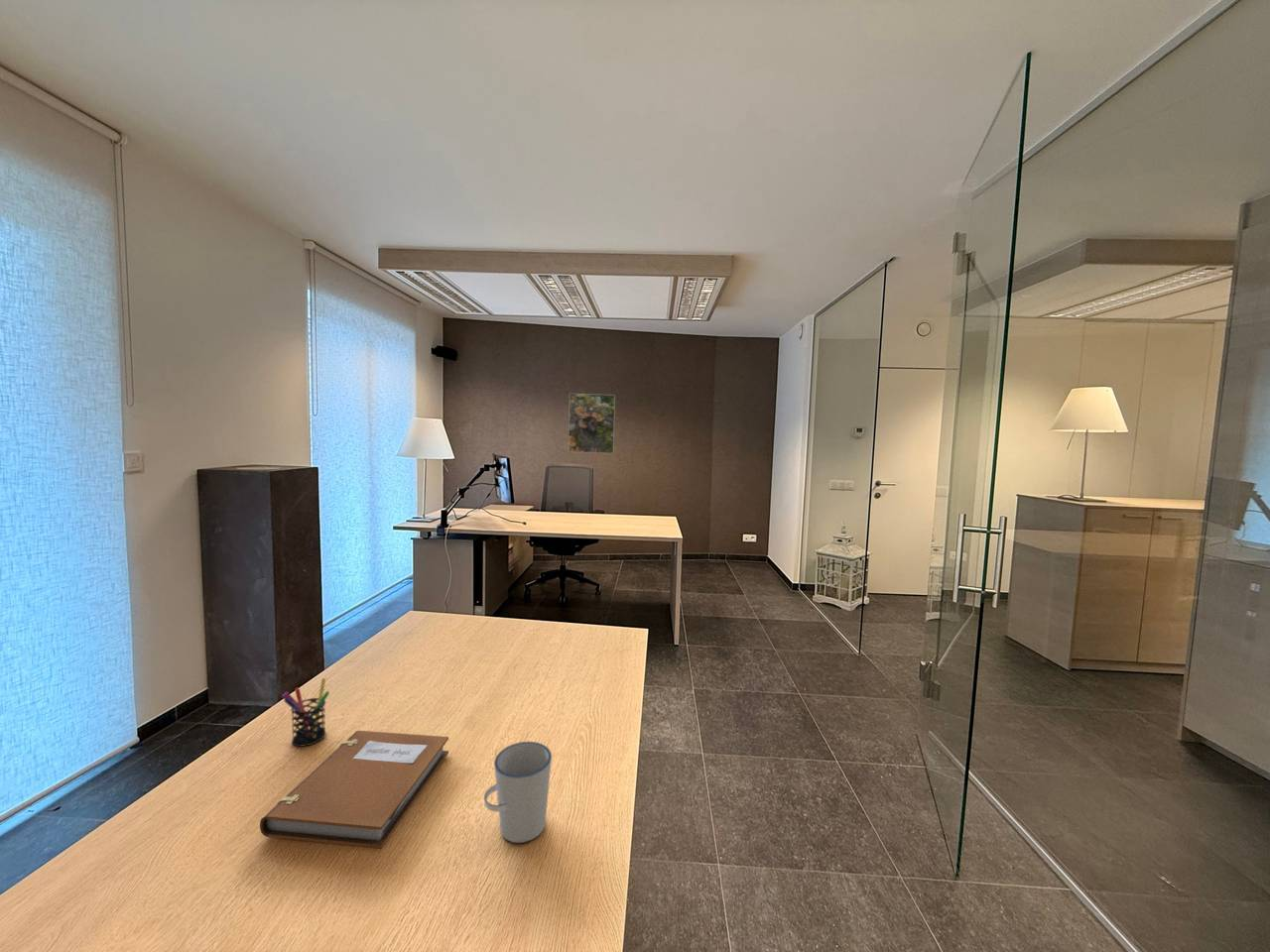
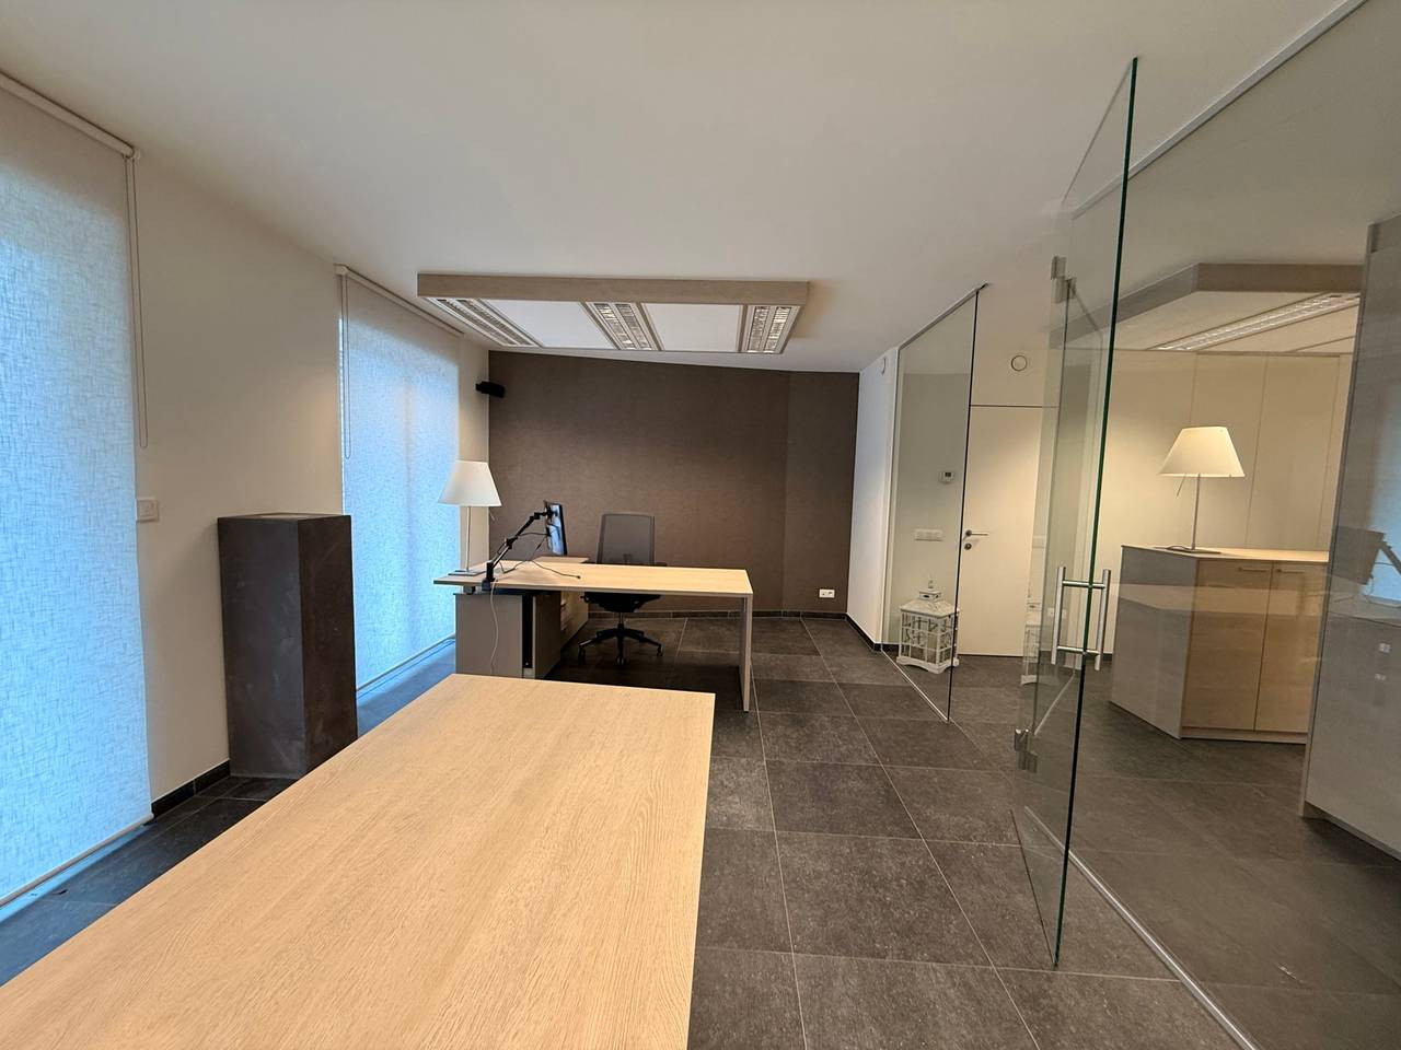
- cup [483,741,553,844]
- notebook [259,730,449,849]
- pen holder [281,677,330,748]
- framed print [568,393,616,454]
